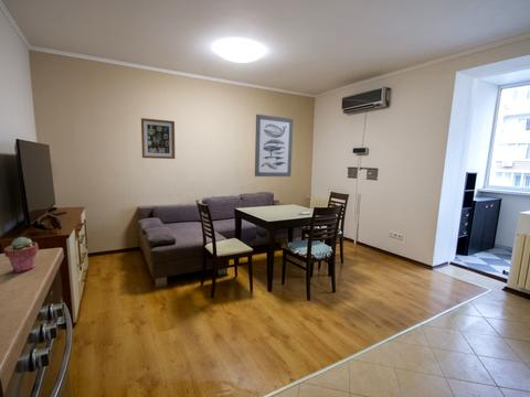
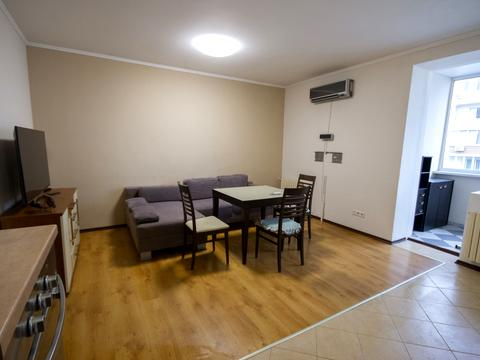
- wall art [140,117,176,160]
- wall art [254,114,294,178]
- potted succulent [3,236,40,273]
